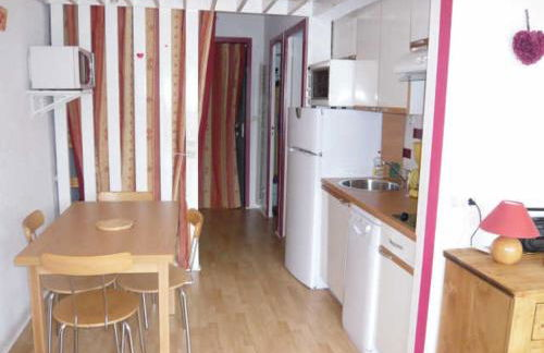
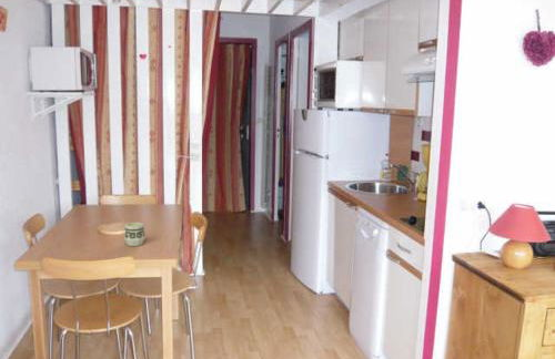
+ cup [123,222,147,247]
